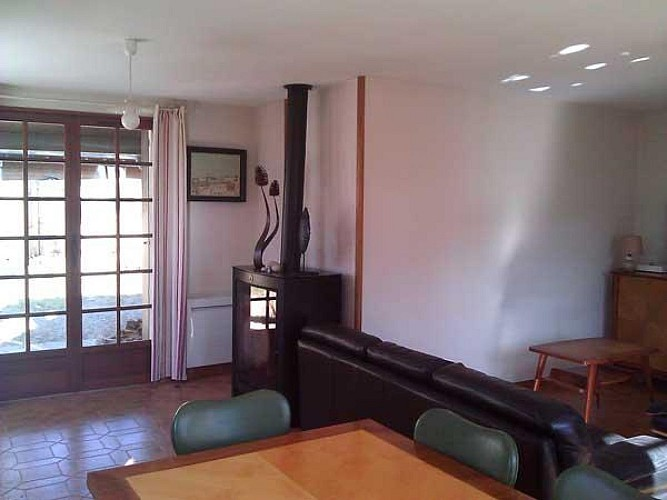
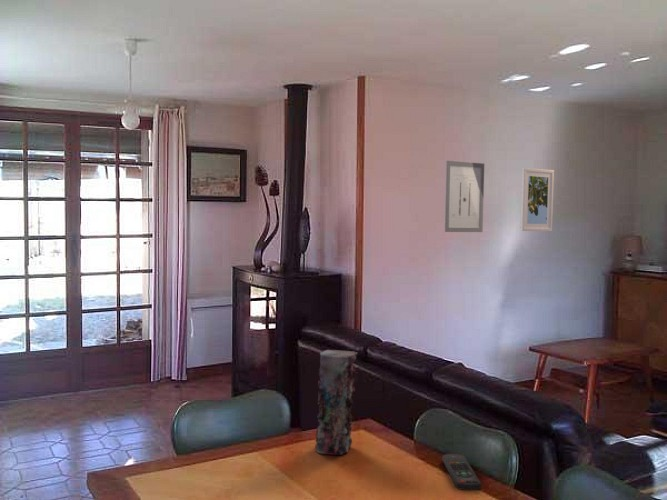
+ remote control [441,453,482,491]
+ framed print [519,167,555,232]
+ wall art [444,160,485,233]
+ vase [314,349,359,456]
